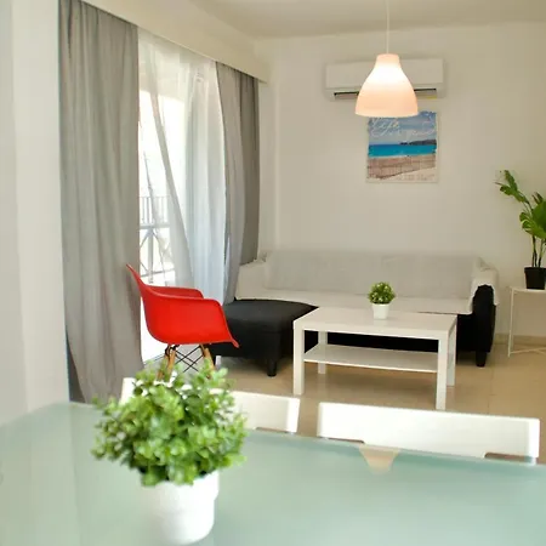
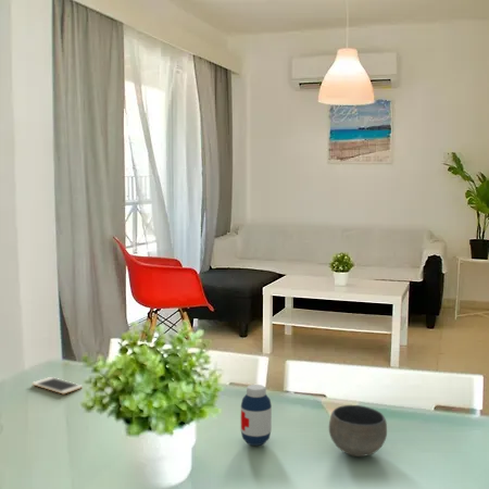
+ medicine bottle [240,384,273,447]
+ bowl [328,404,388,457]
+ cell phone [30,376,84,396]
